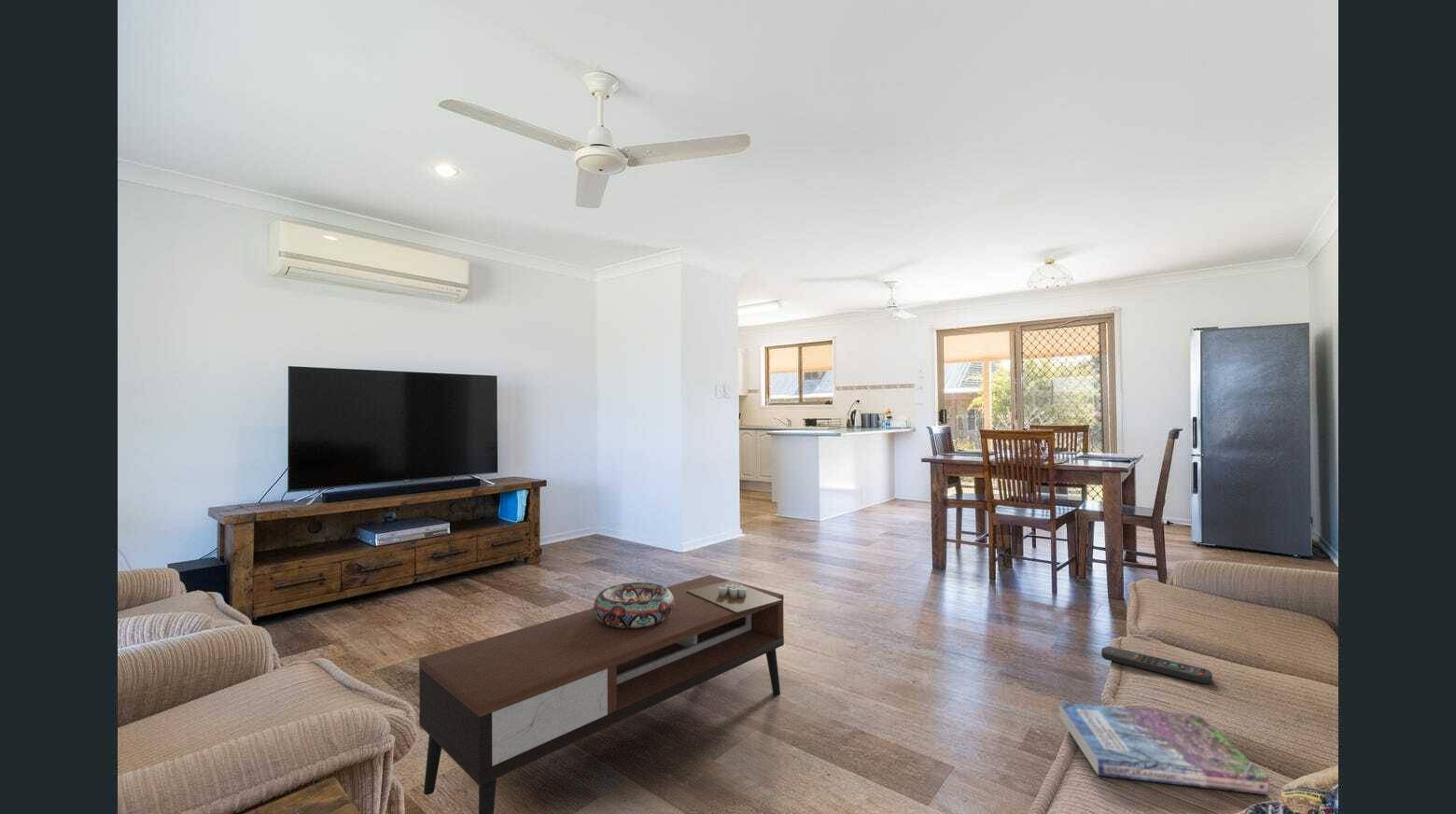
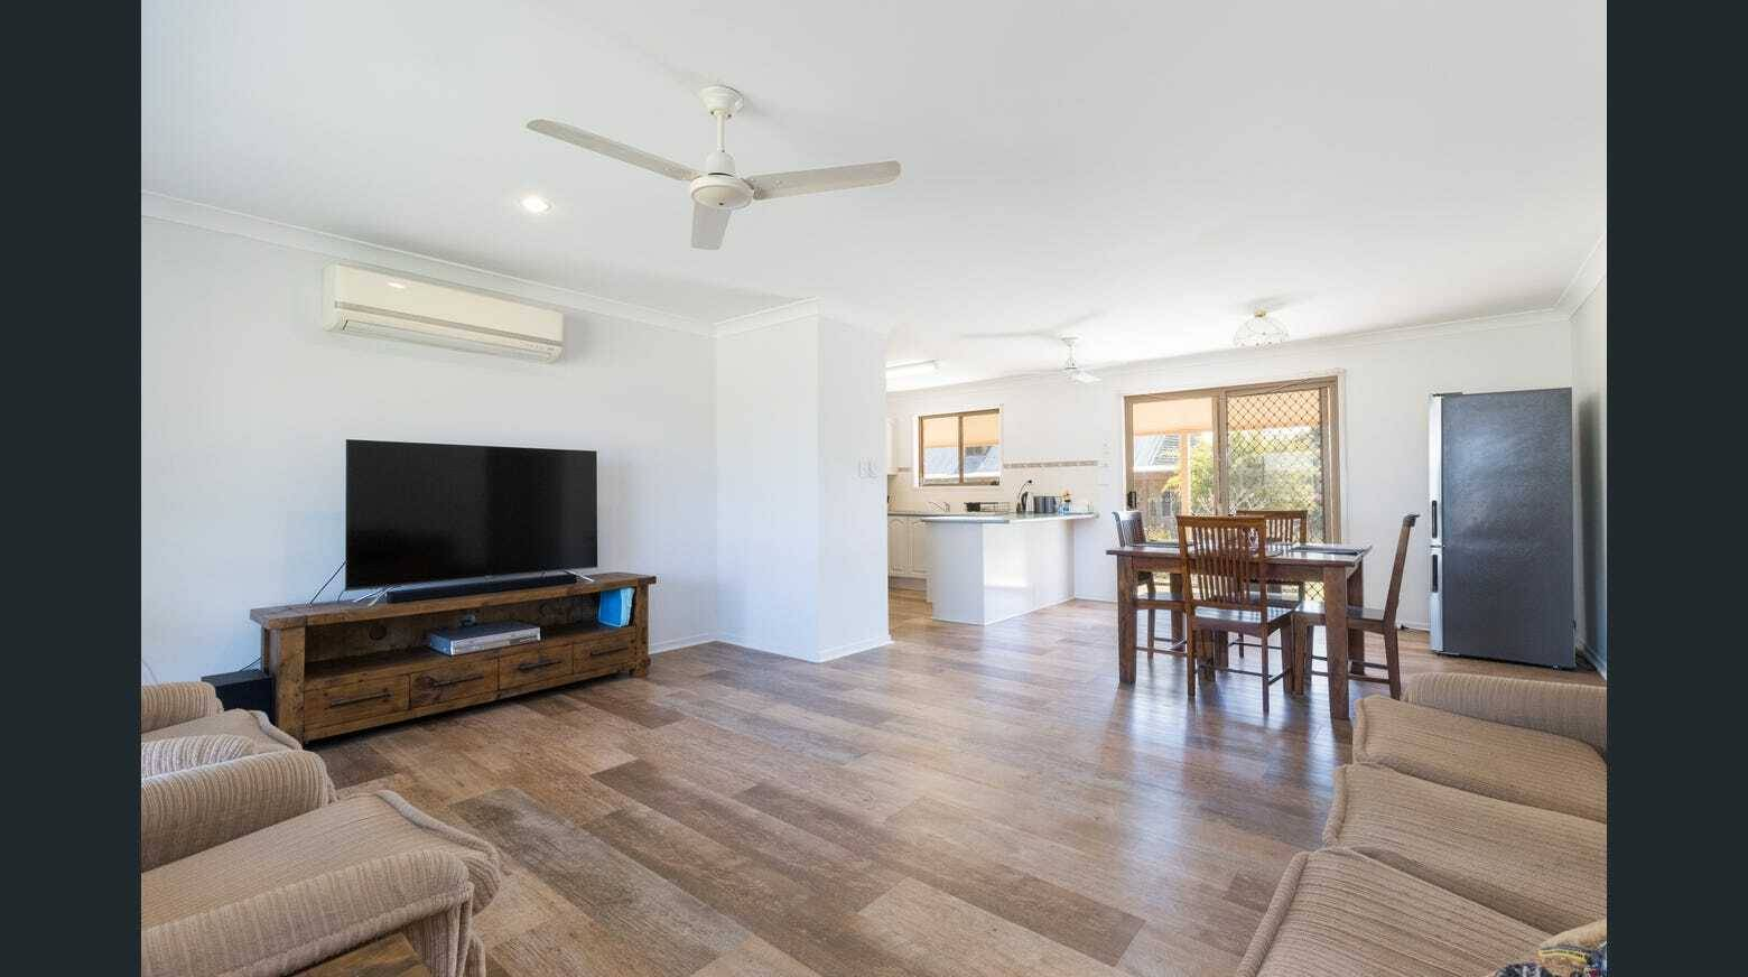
- coffee table [418,574,785,814]
- book [1058,701,1270,796]
- decorative bowl [593,582,675,628]
- candle [687,580,782,613]
- remote control [1100,646,1213,684]
